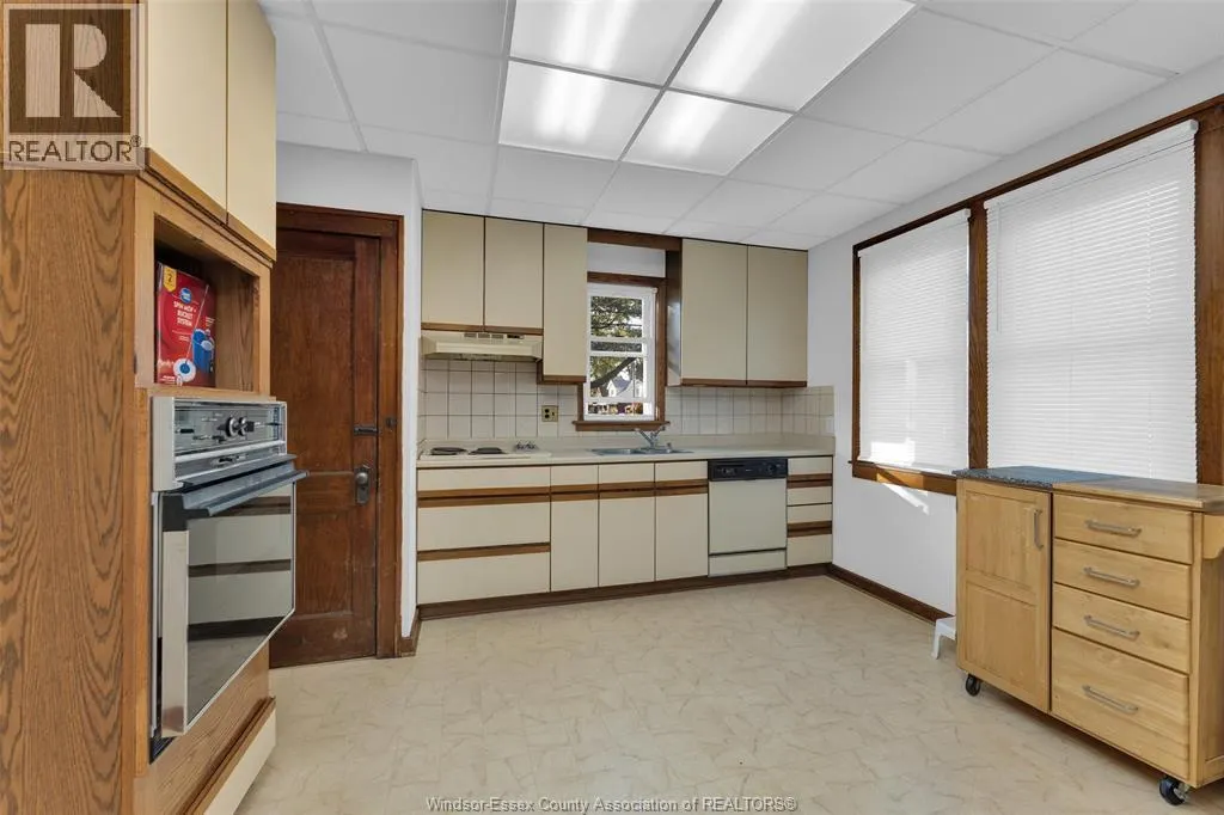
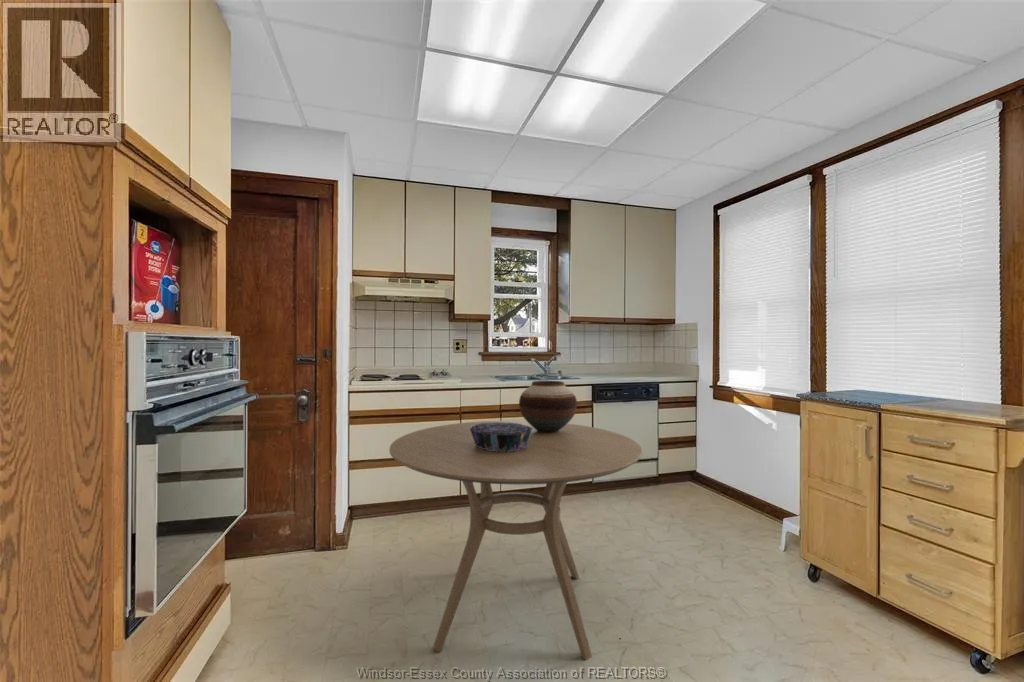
+ dining table [388,420,643,661]
+ vase [518,380,578,433]
+ decorative bowl [469,422,533,452]
